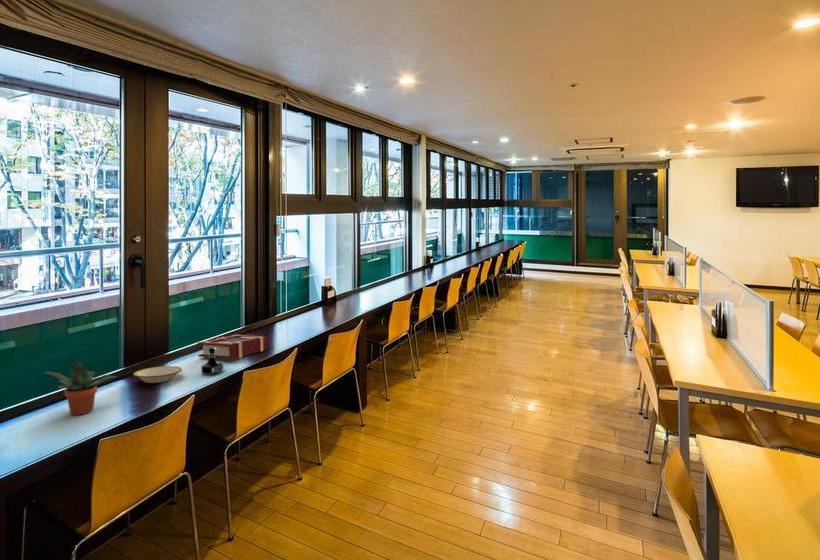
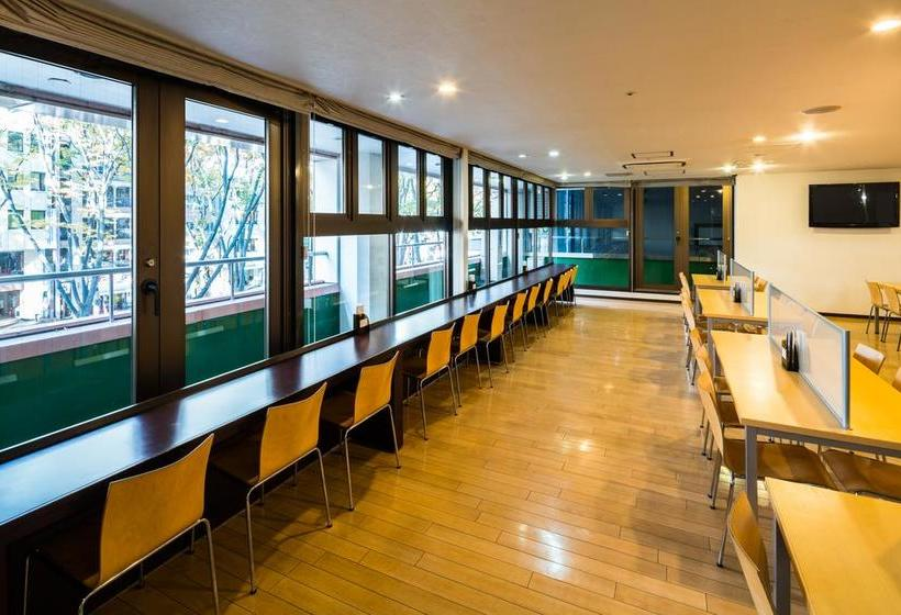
- bowl [132,365,183,384]
- potted plant [42,361,117,416]
- book [197,334,268,360]
- tequila bottle [200,347,224,376]
